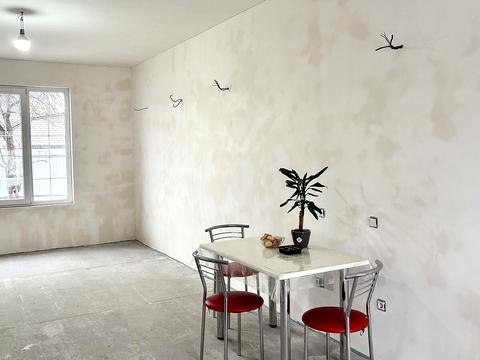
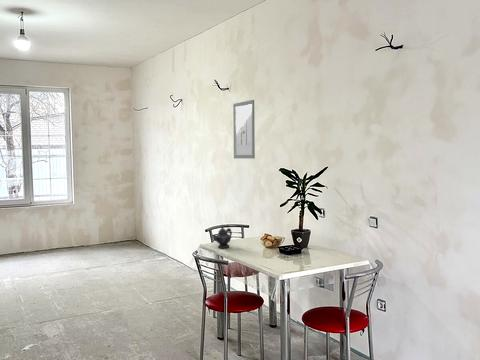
+ teapot [211,224,233,249]
+ wall art [232,99,256,159]
